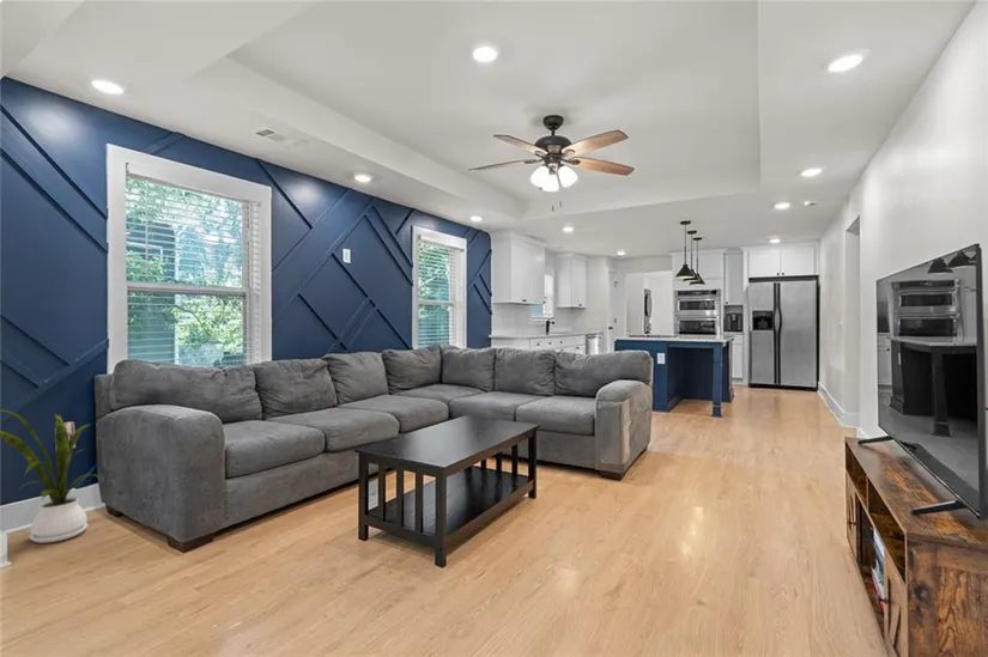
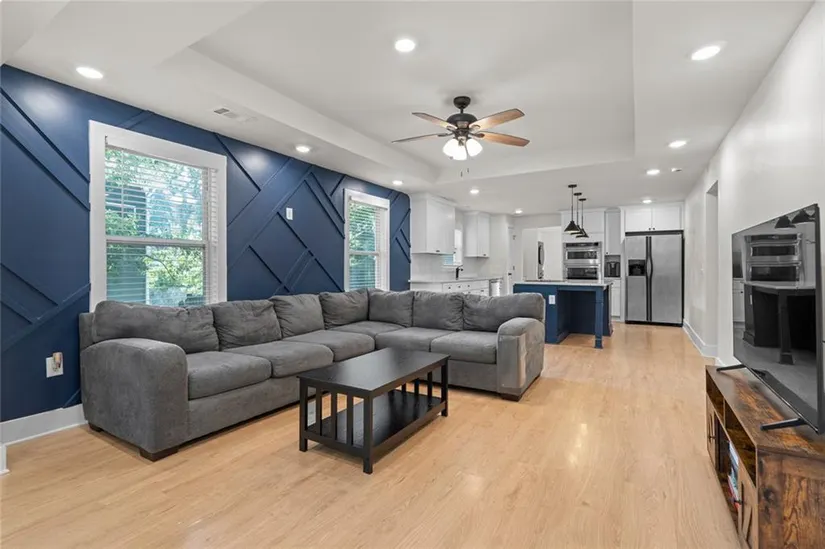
- house plant [0,409,101,545]
